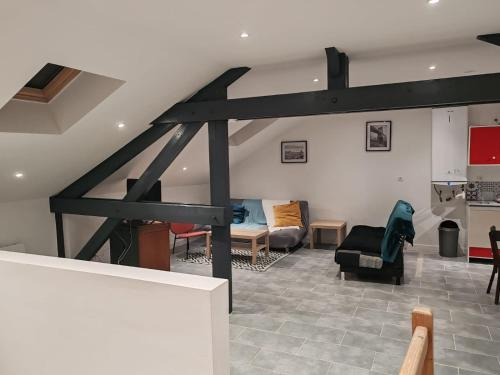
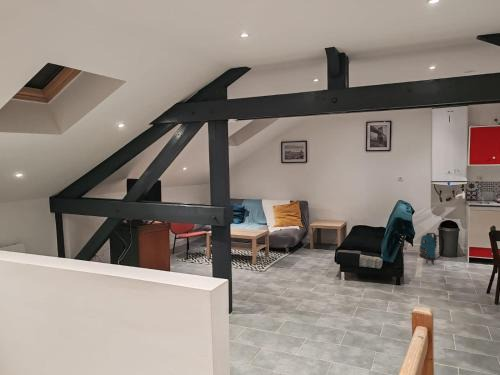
+ backpack [418,232,445,266]
